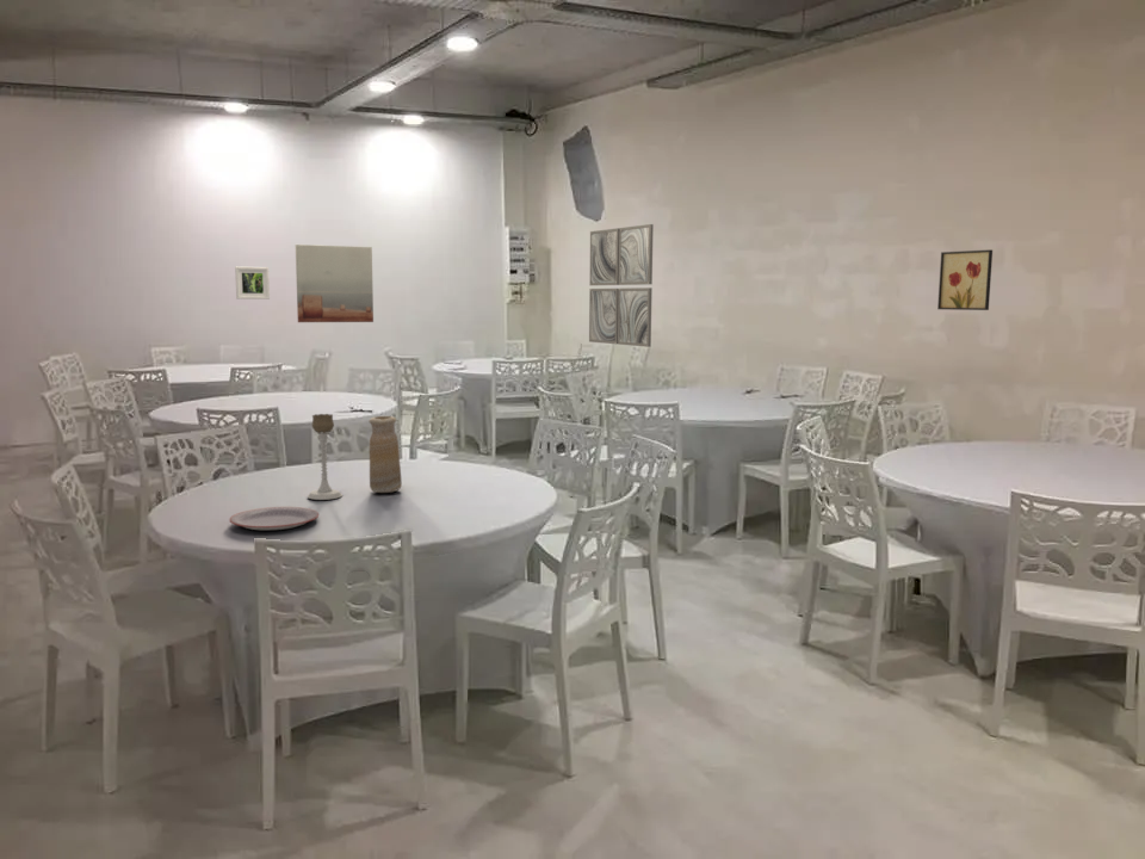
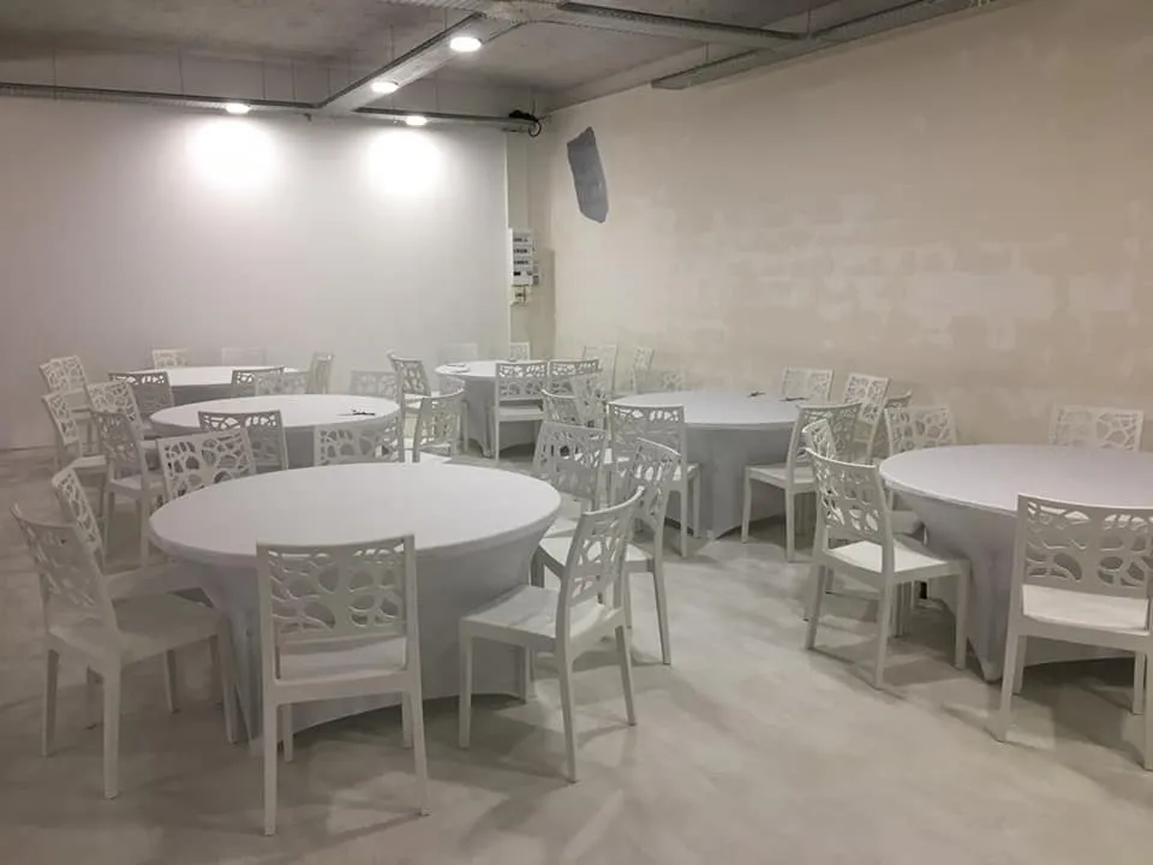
- wall art [588,223,655,348]
- vase [367,415,403,494]
- wall art [295,243,375,323]
- plate [228,506,320,531]
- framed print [234,266,271,301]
- wall art [936,248,994,311]
- candle holder [307,413,344,501]
